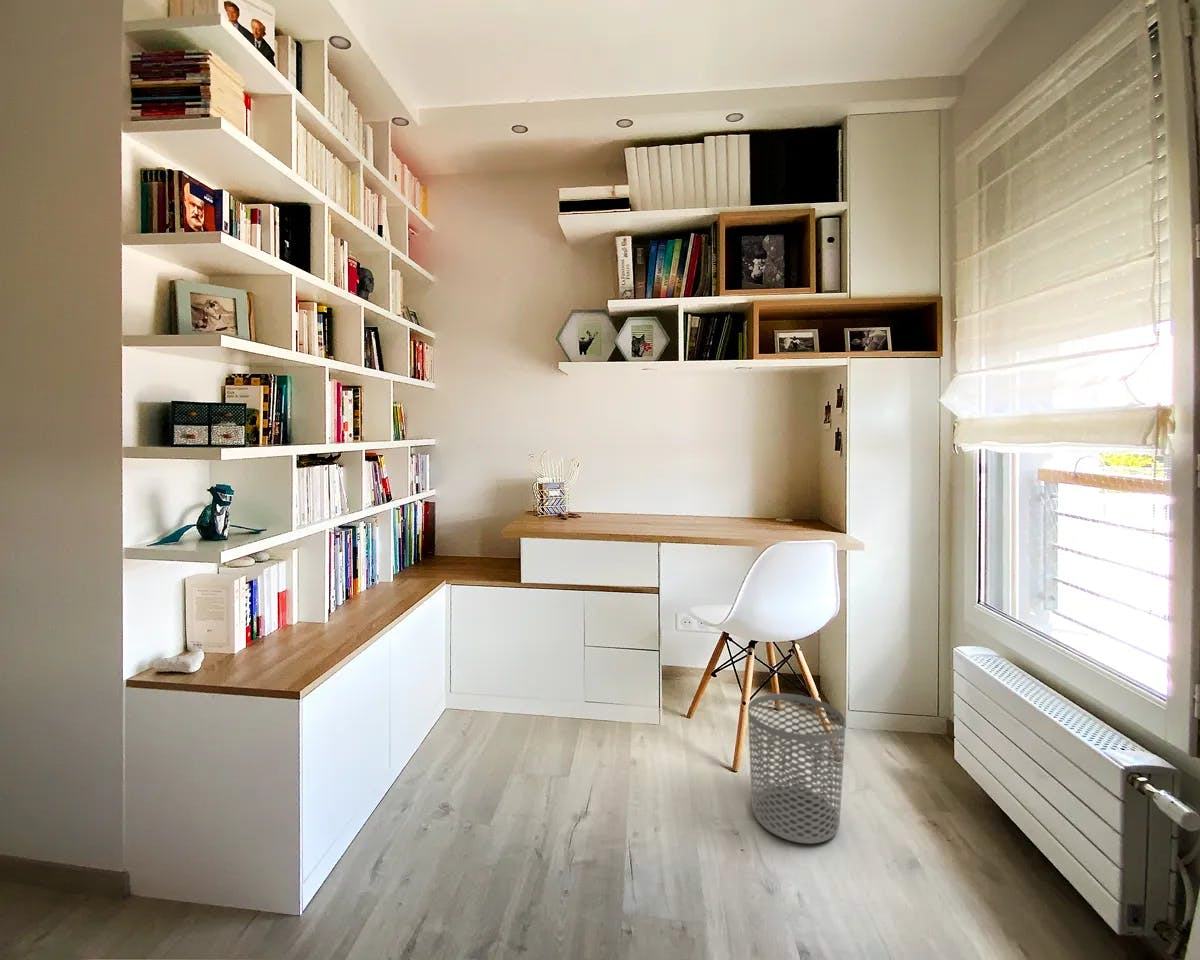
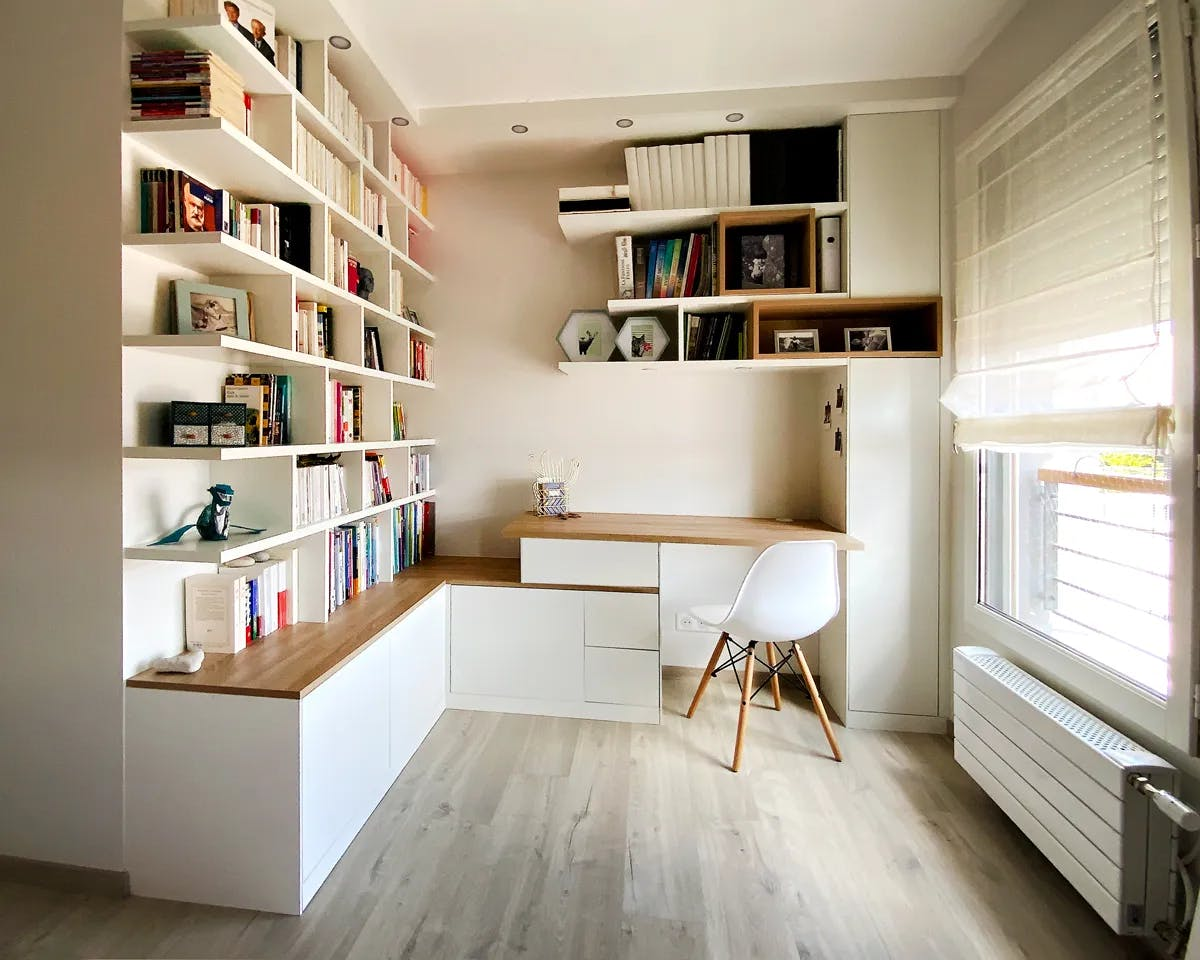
- waste bin [747,693,846,845]
